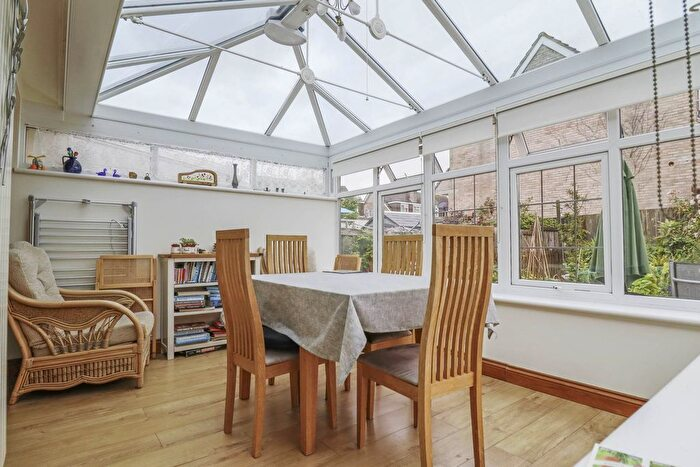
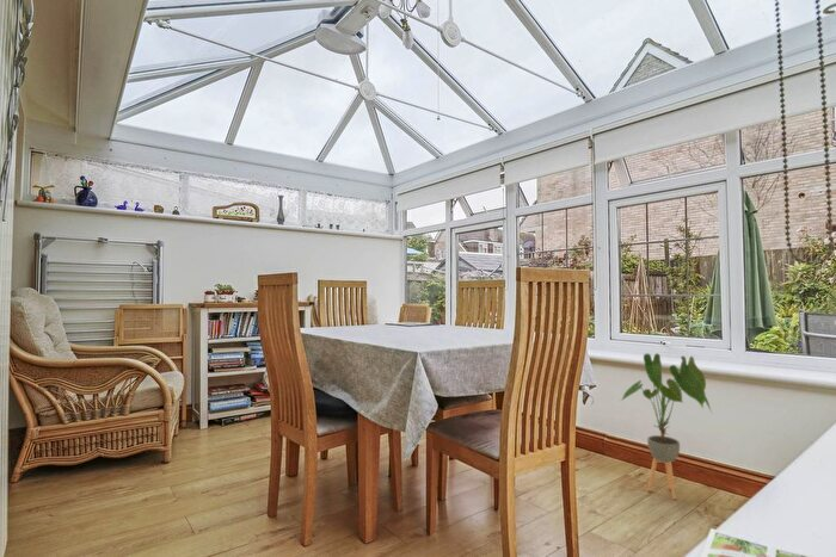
+ house plant [620,352,713,501]
